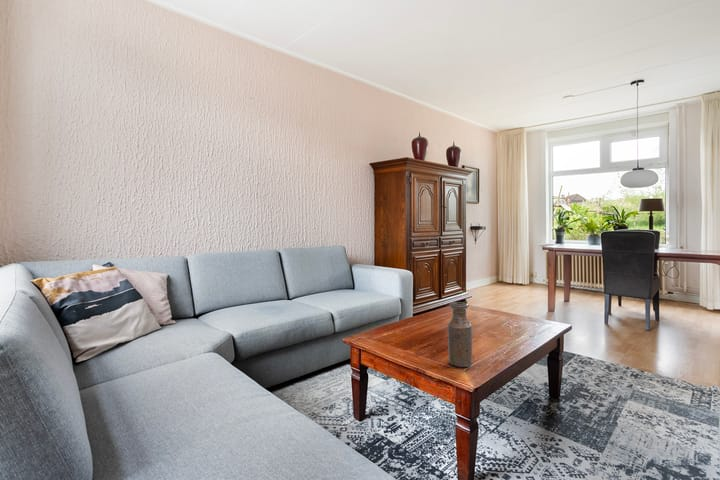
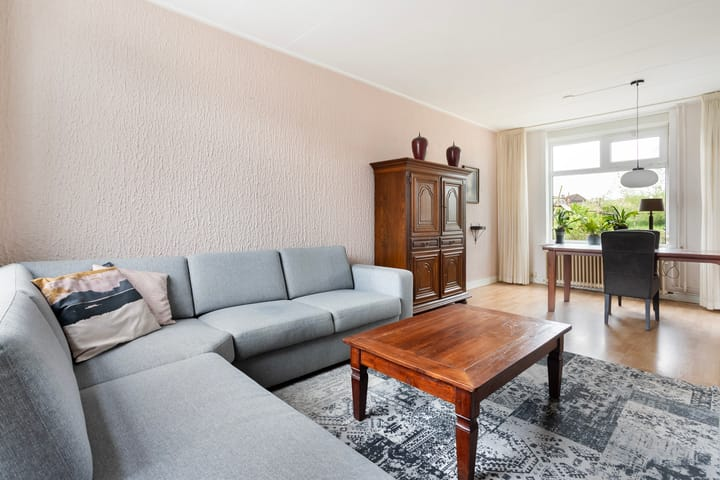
- bottle [447,301,473,368]
